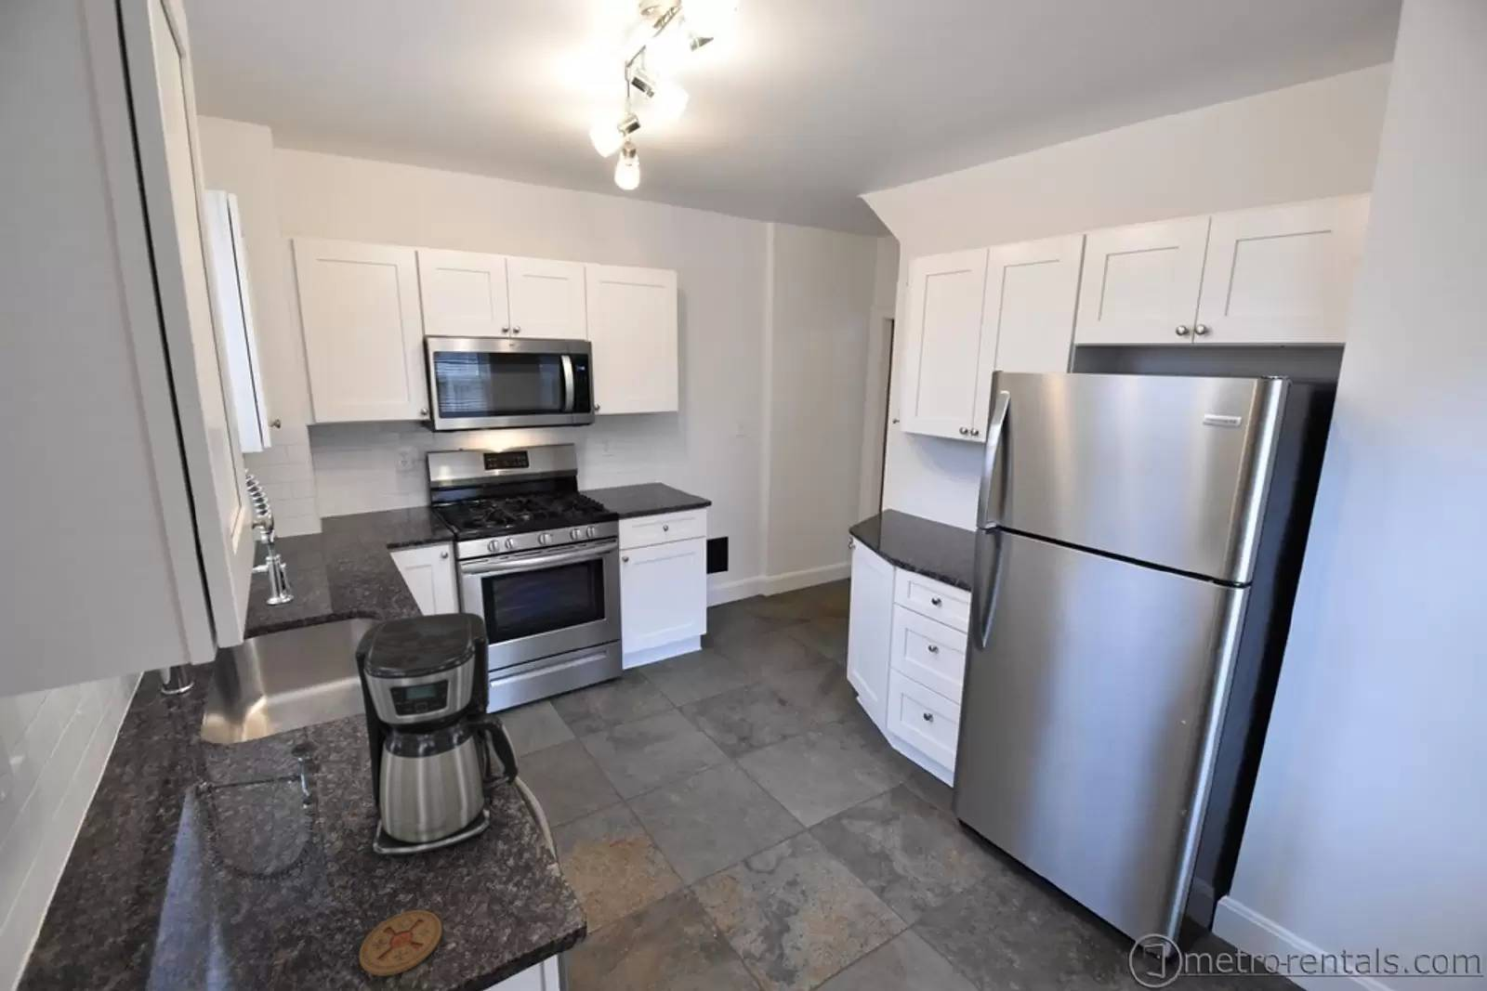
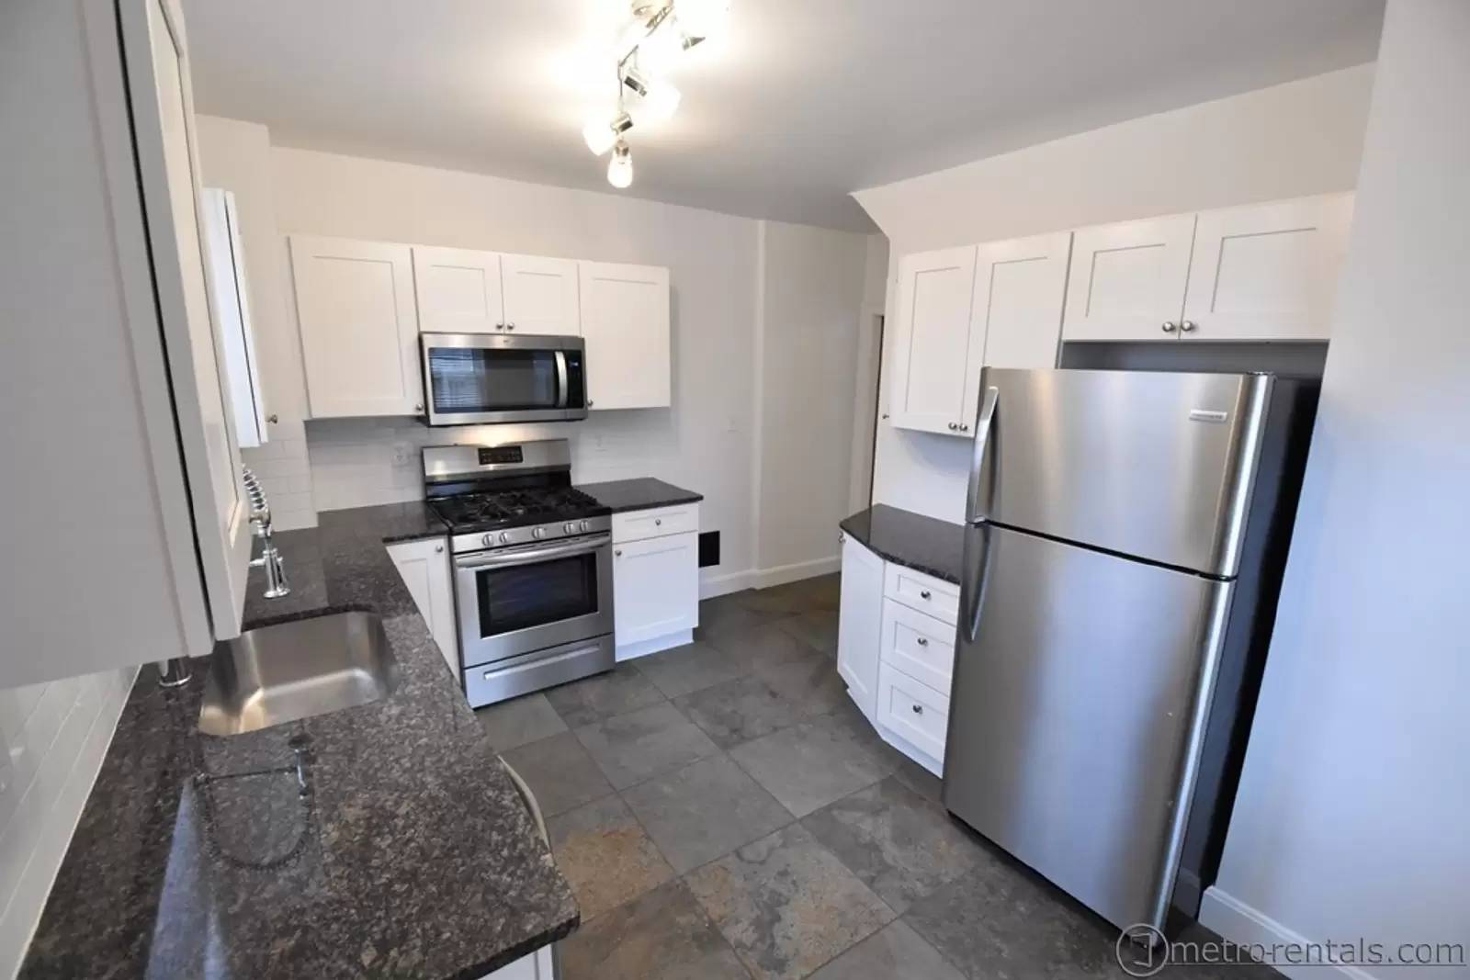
- coffee maker [354,612,520,856]
- coaster [358,909,443,977]
